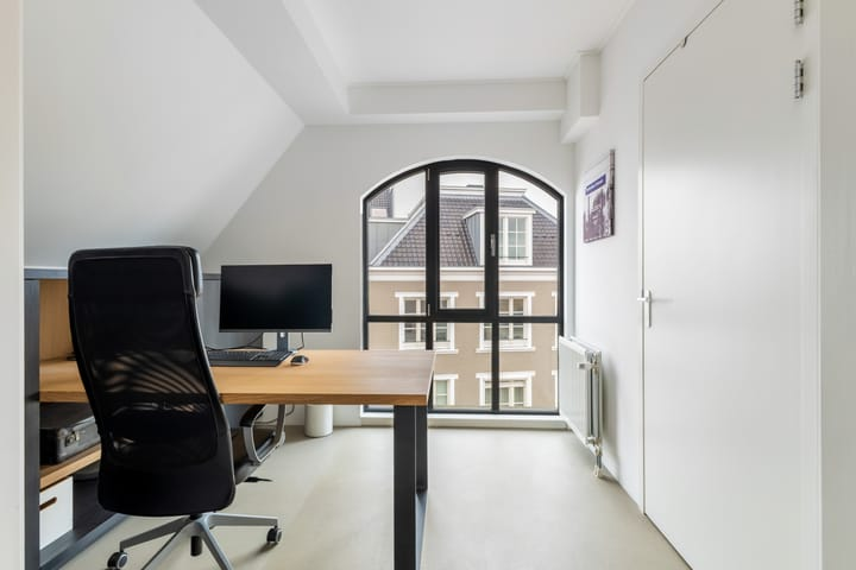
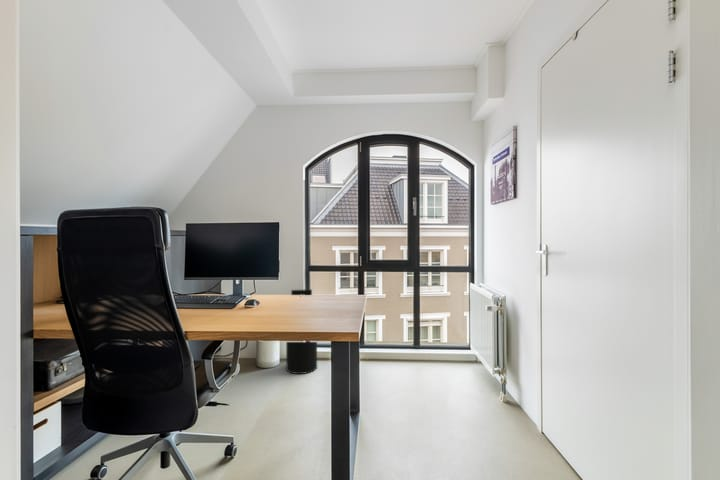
+ trash can [285,288,318,375]
